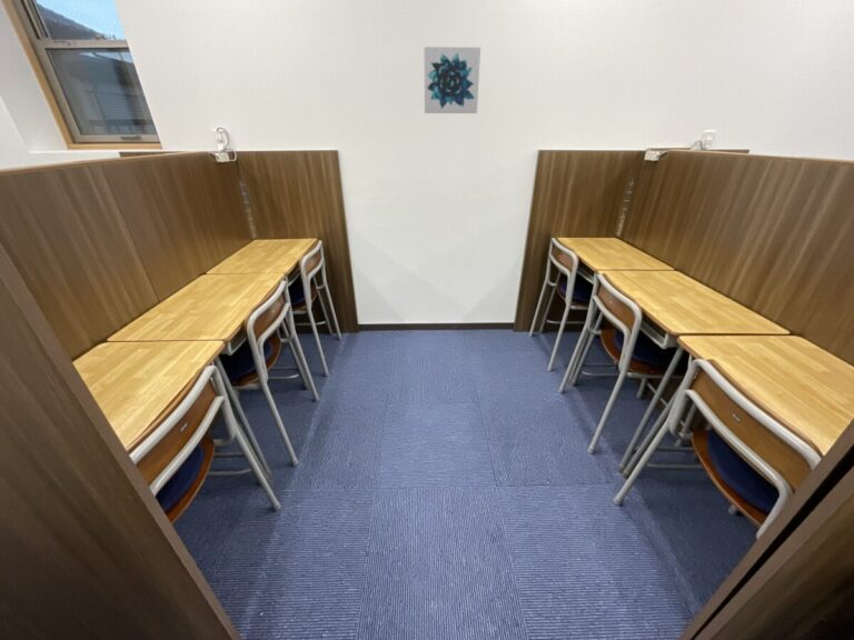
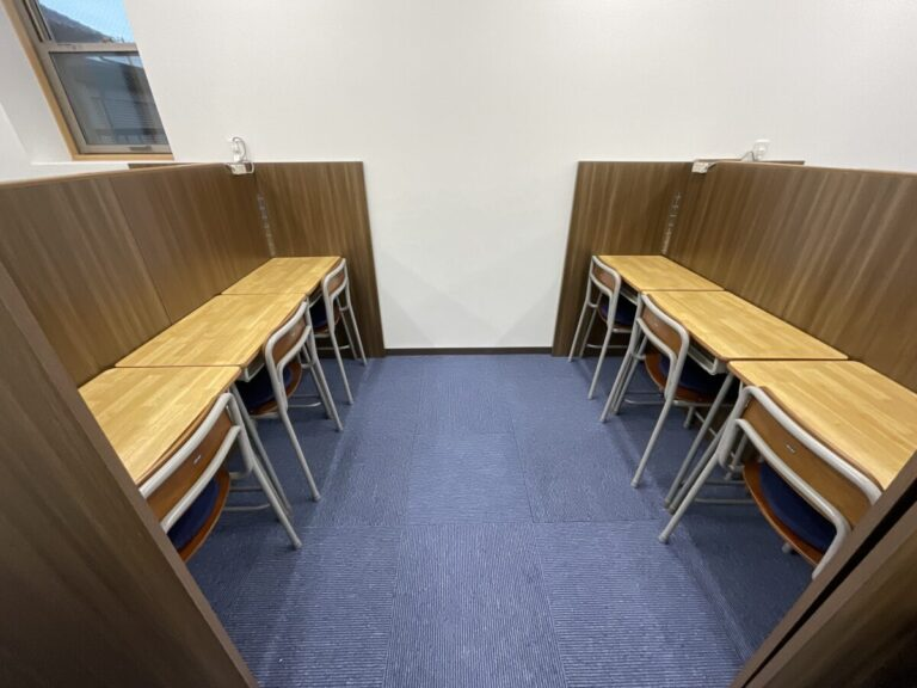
- wall art [423,46,481,114]
